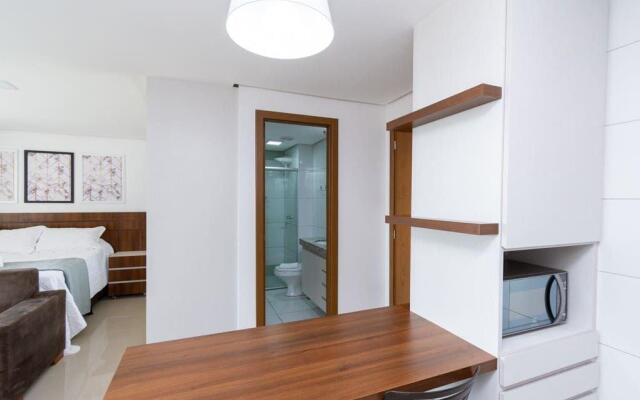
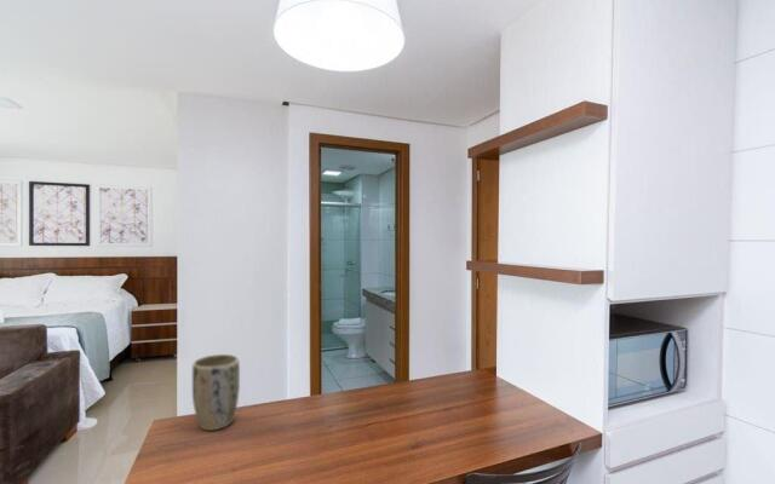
+ plant pot [191,353,241,432]
